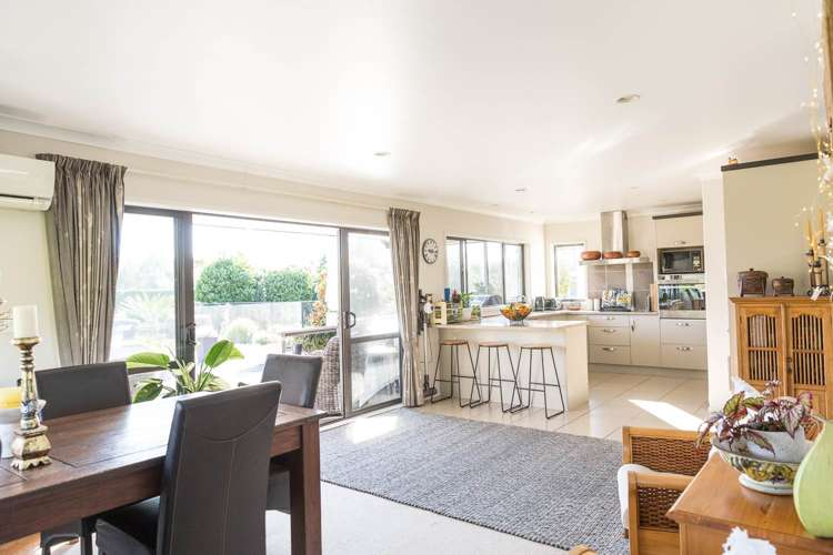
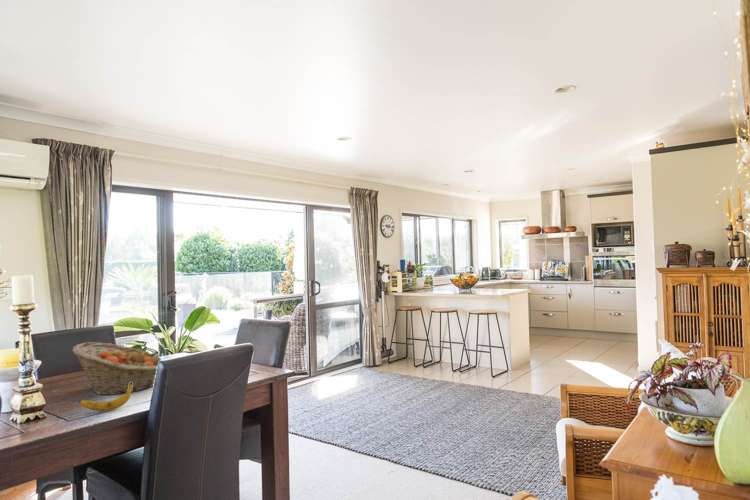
+ banana [78,382,132,412]
+ fruit basket [72,341,162,396]
